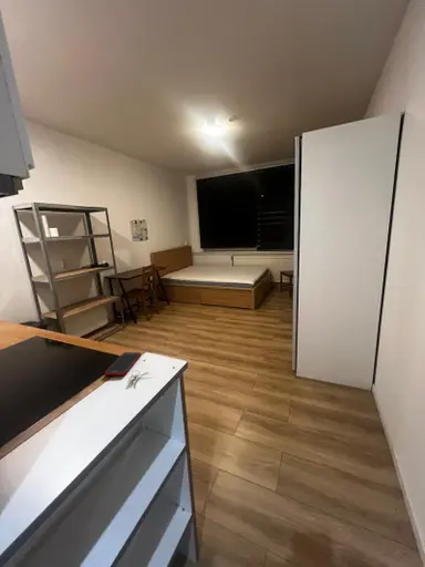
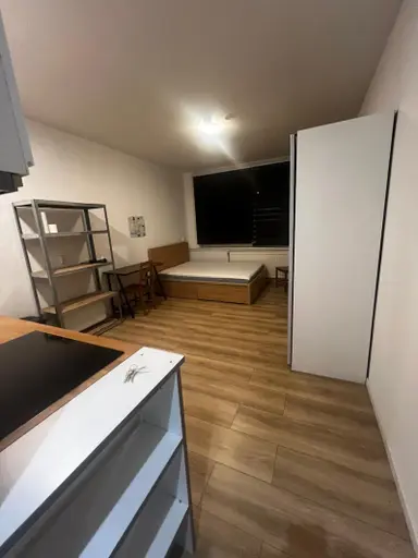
- cell phone [104,351,143,377]
